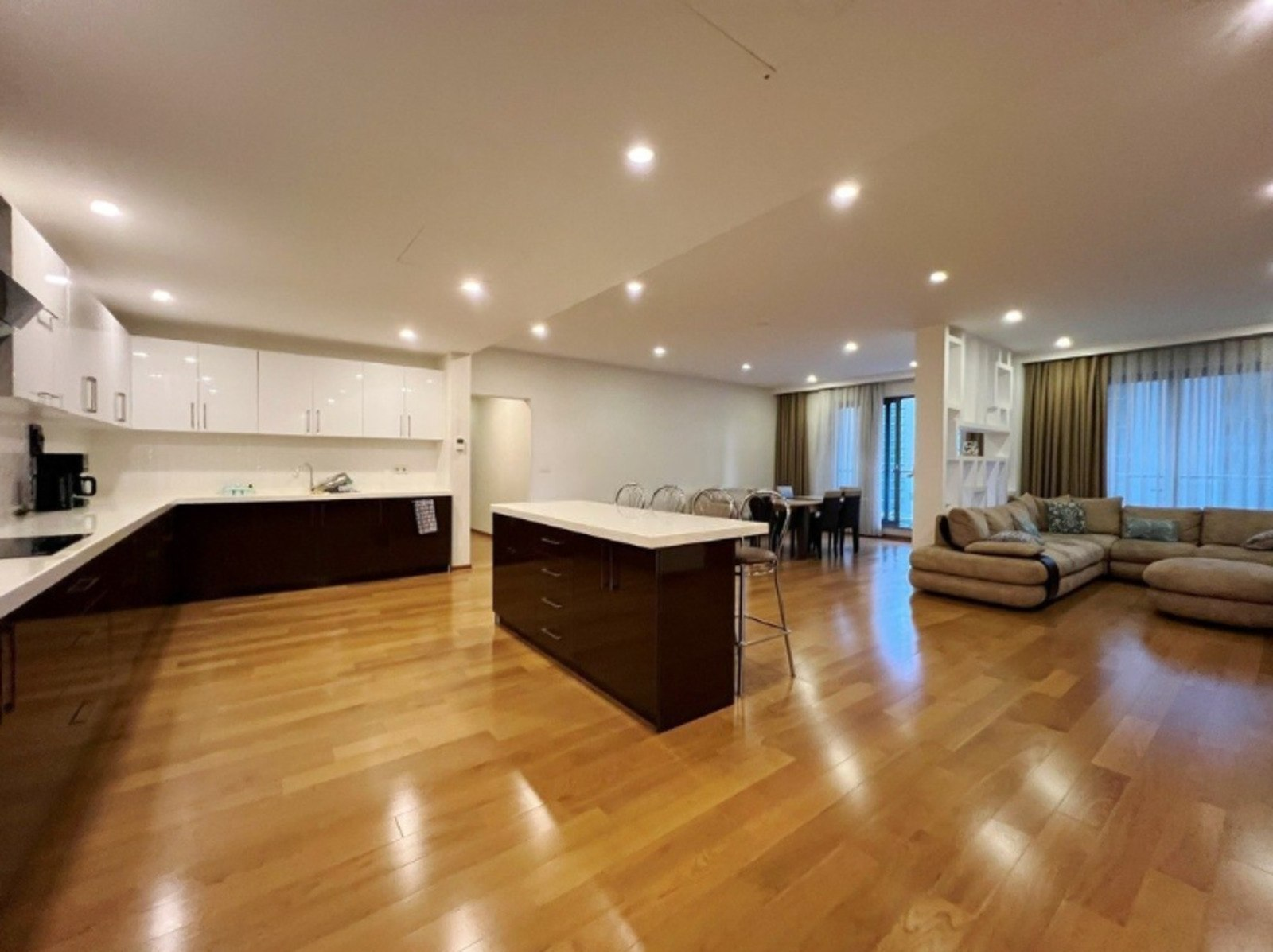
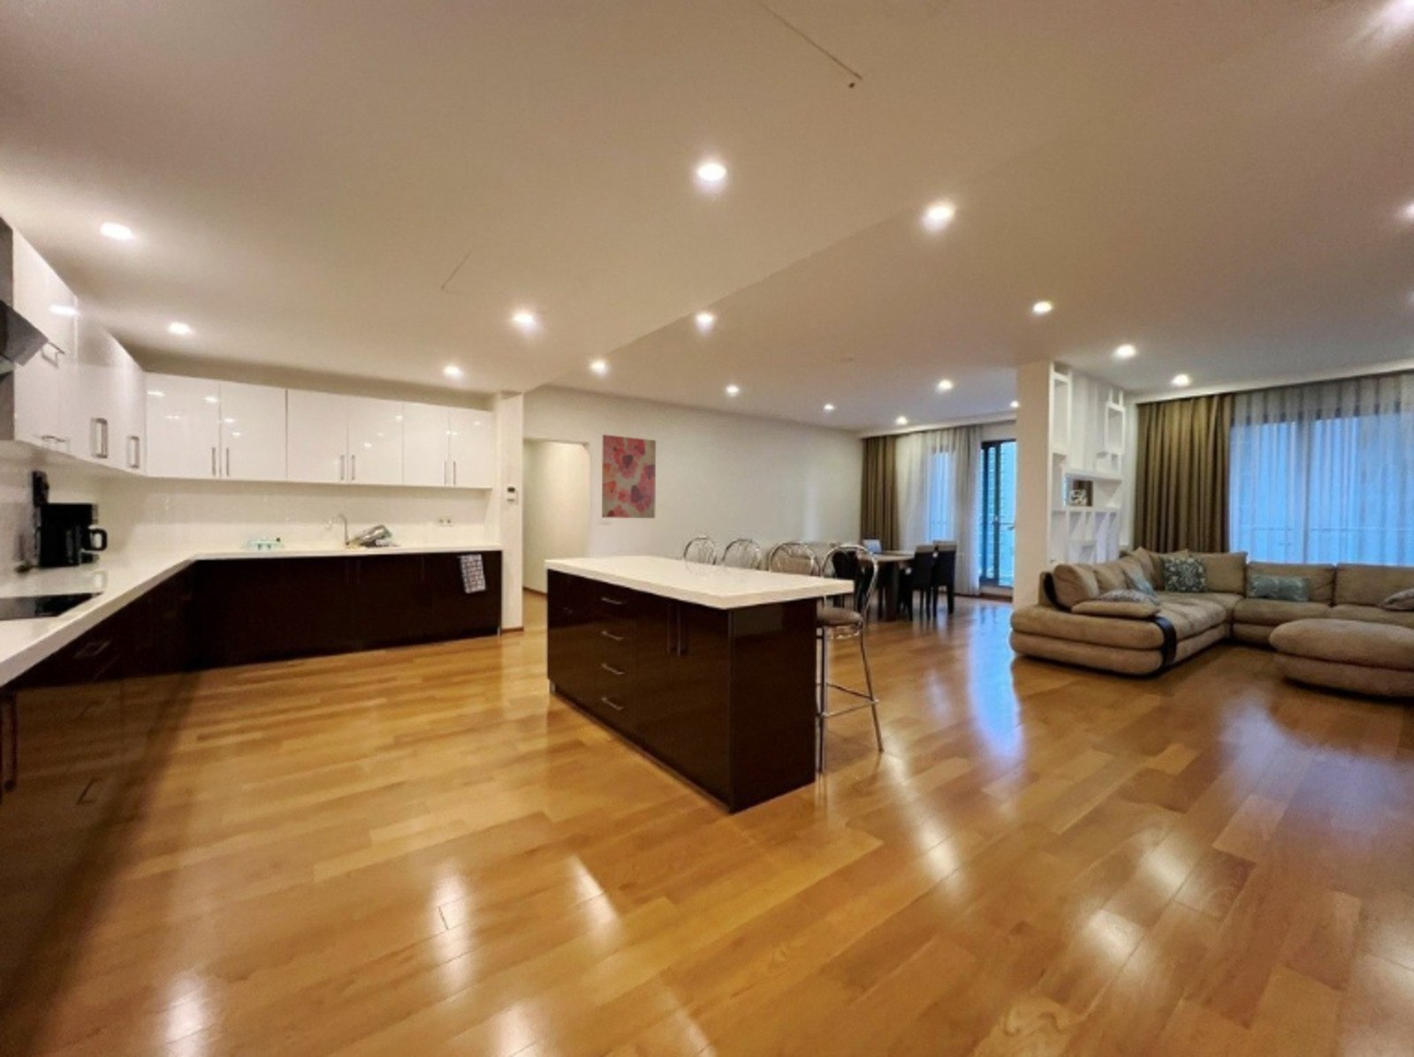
+ wall art [601,434,656,520]
